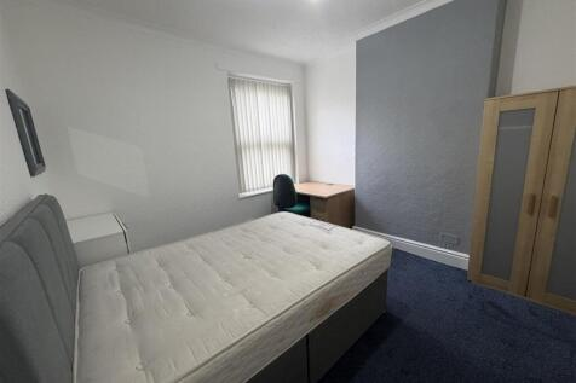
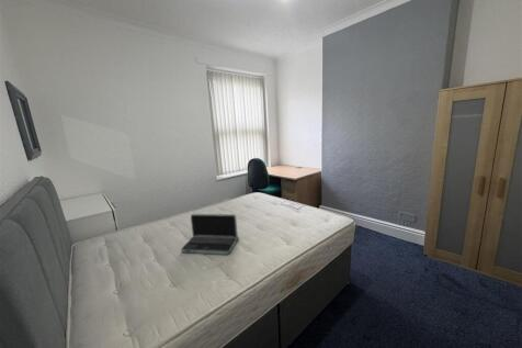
+ laptop [180,213,240,256]
